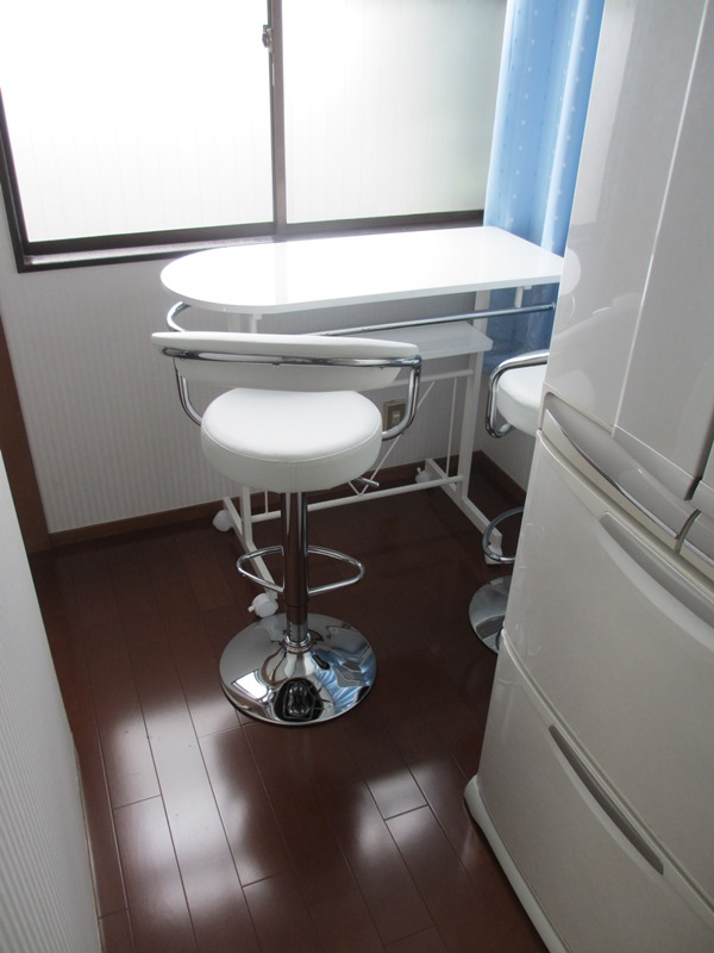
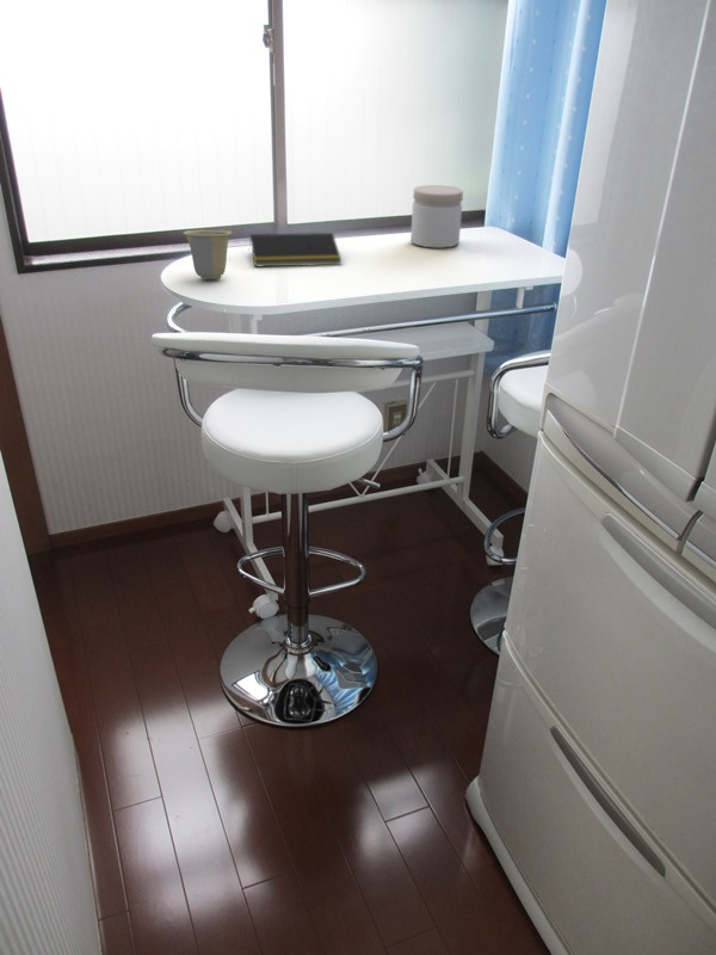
+ cup [183,228,233,281]
+ jar [409,184,464,249]
+ notepad [247,232,342,267]
